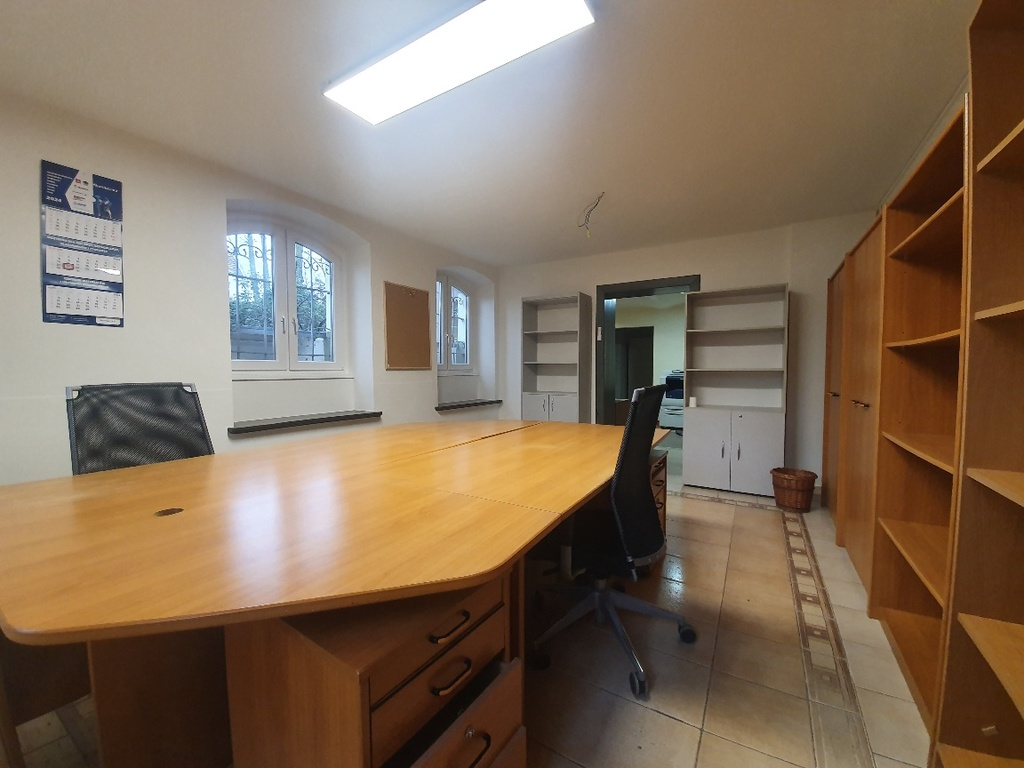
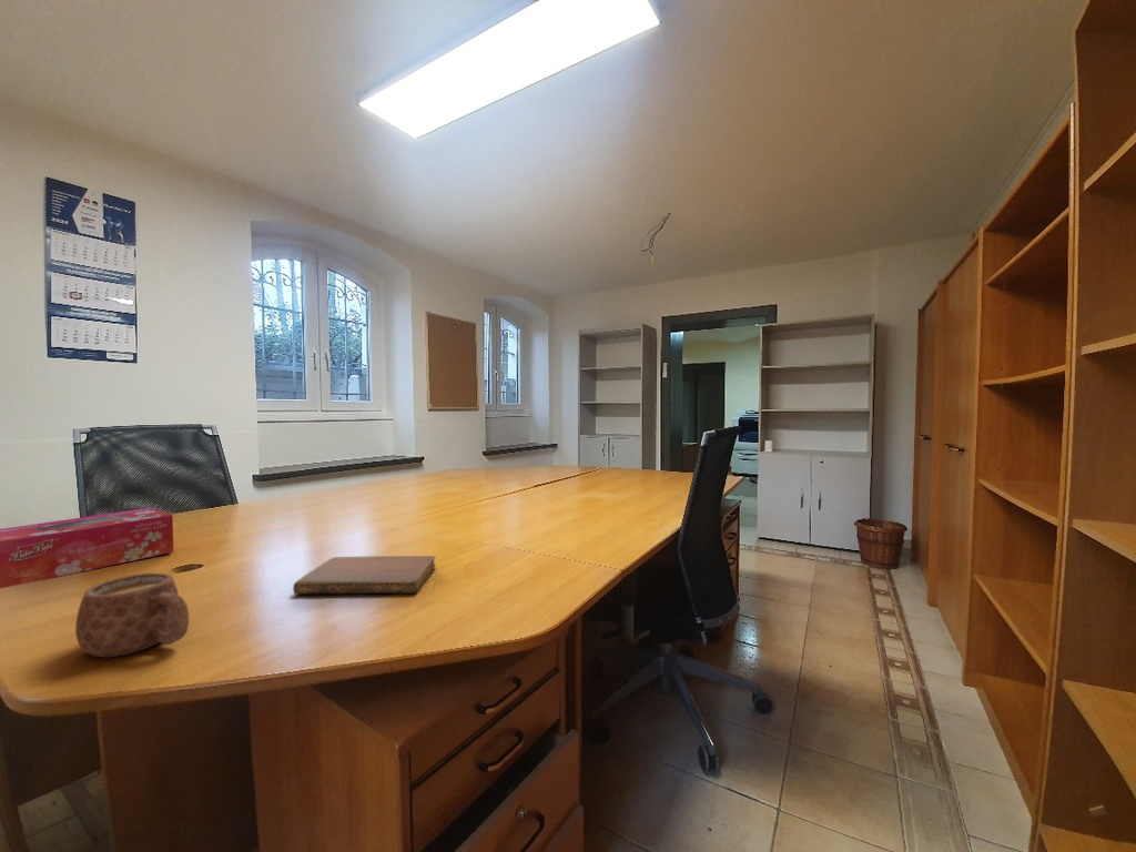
+ notebook [293,555,436,596]
+ mug [74,571,190,659]
+ tissue box [0,507,174,589]
